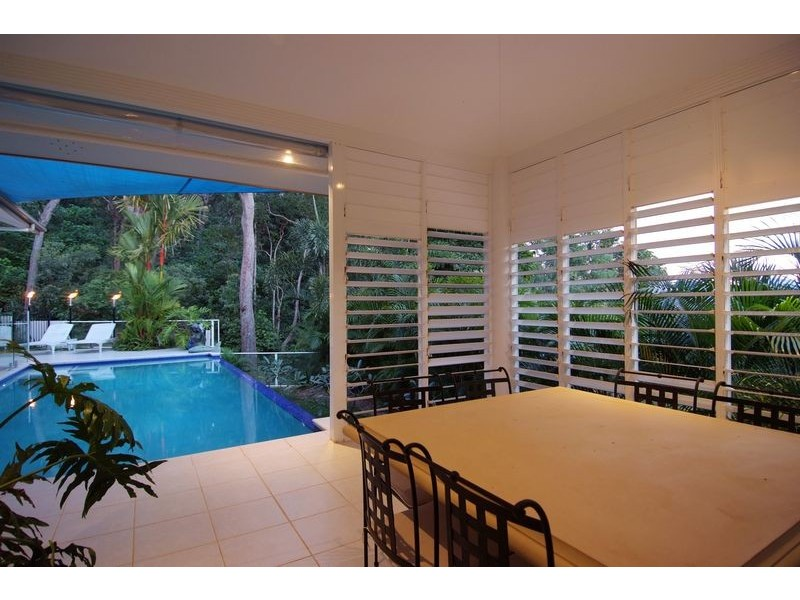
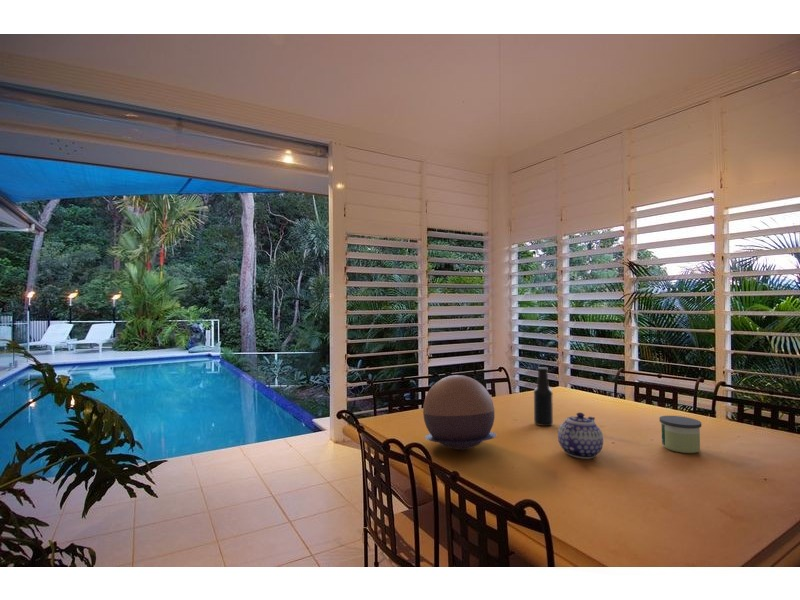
+ candle [659,415,702,454]
+ teapot [557,412,604,460]
+ beer bottle [533,366,554,427]
+ decorative bowl [422,374,497,451]
